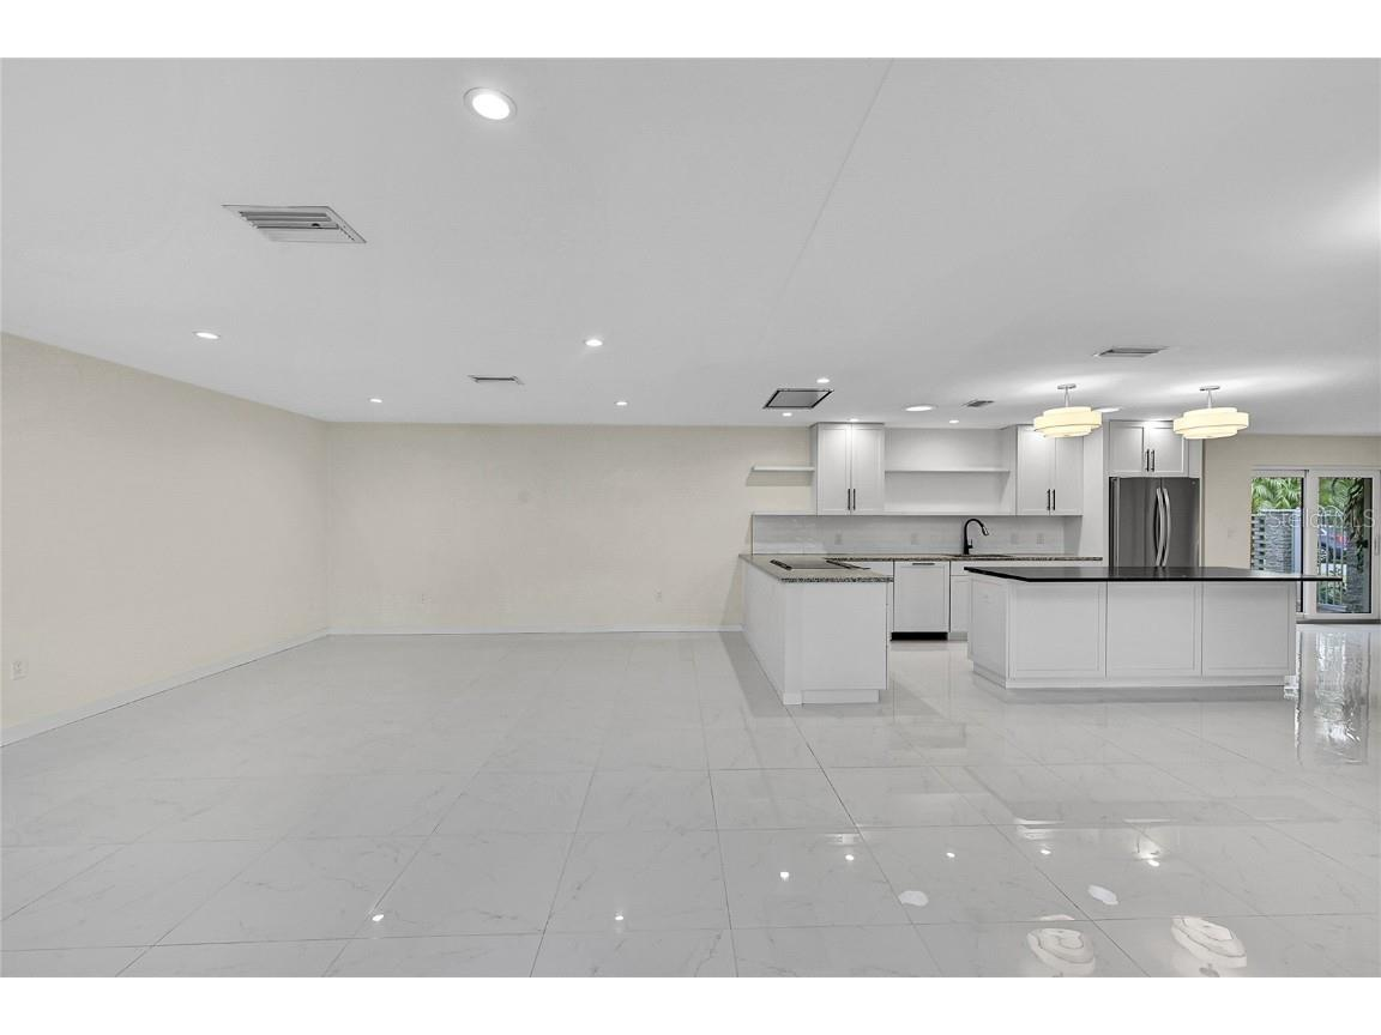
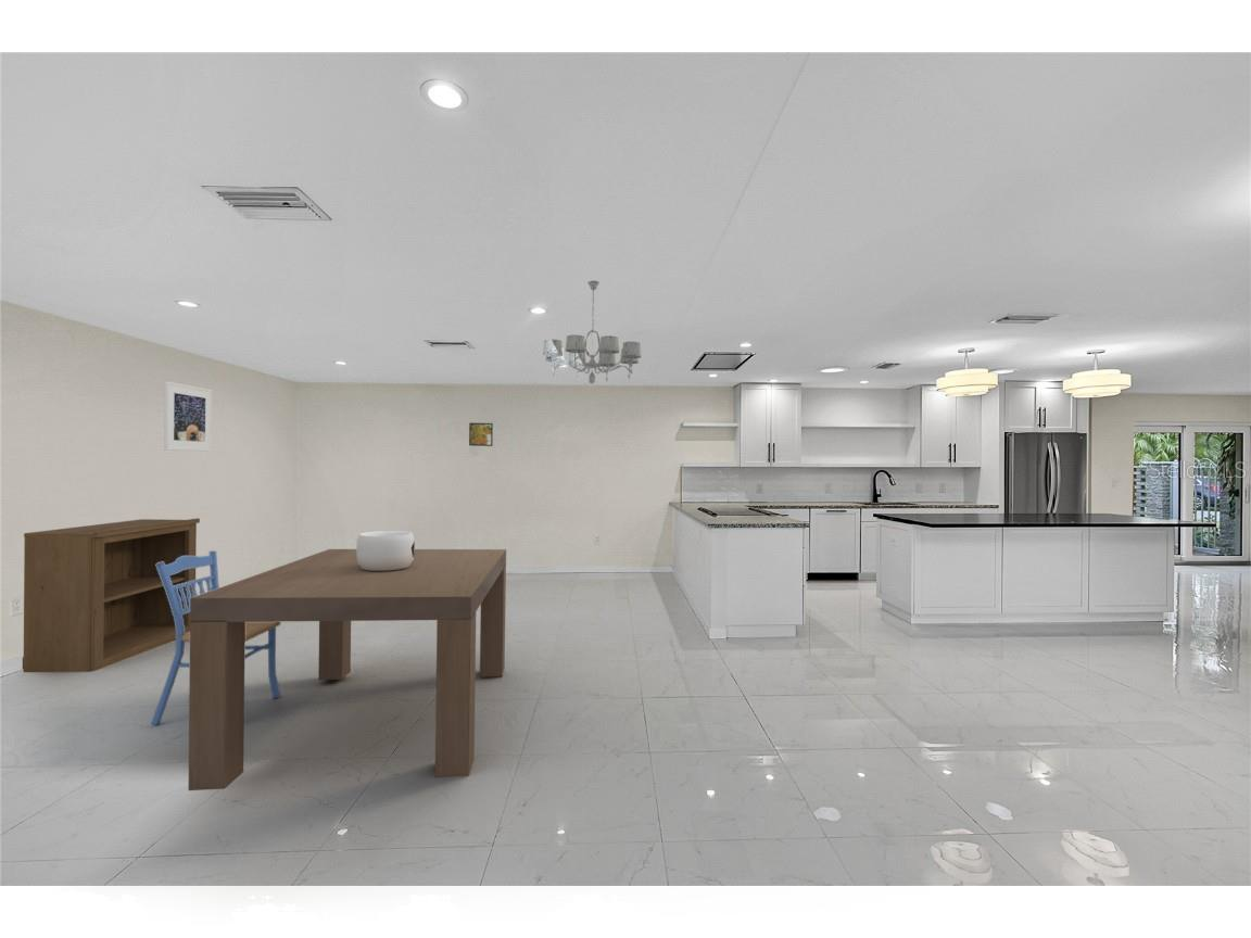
+ bookshelf [22,518,201,673]
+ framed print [468,421,494,447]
+ chair [150,549,282,727]
+ chandelier [542,279,642,384]
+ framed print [163,380,214,453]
+ dining table [187,530,507,791]
